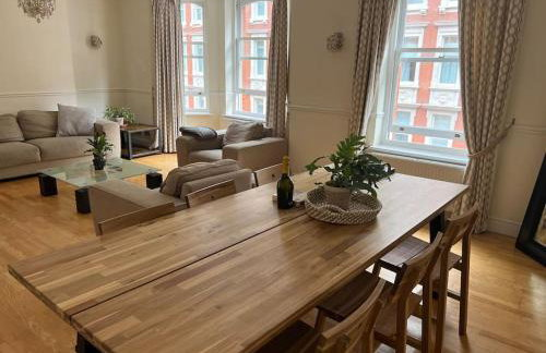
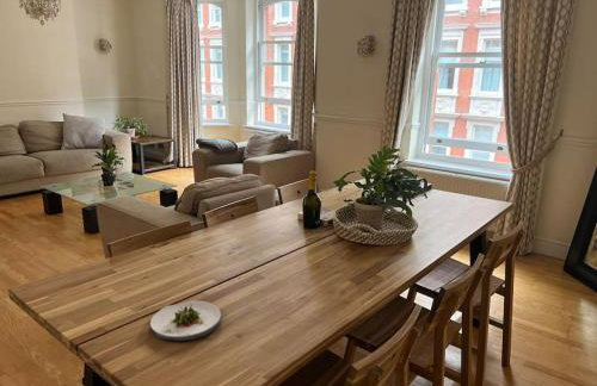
+ salad plate [149,299,223,342]
